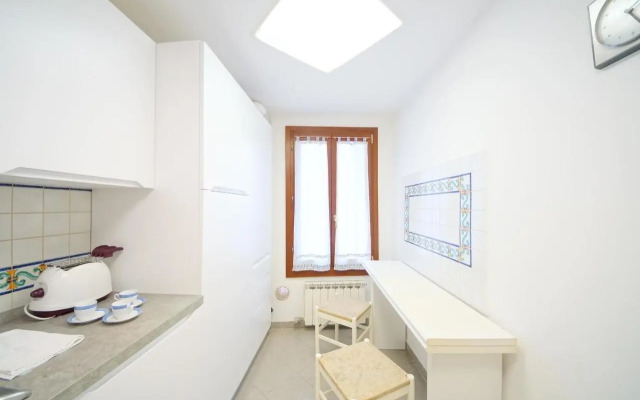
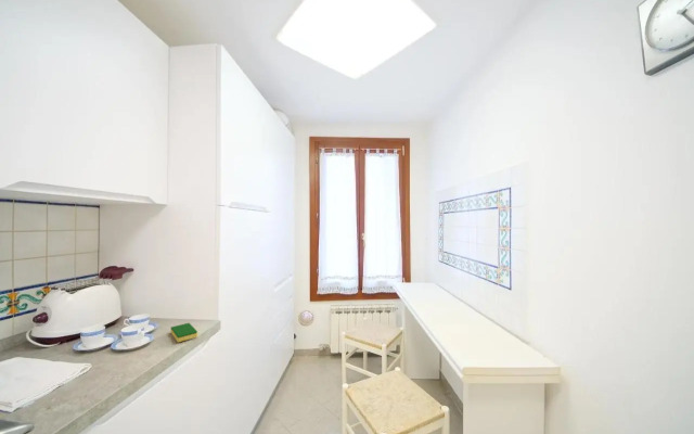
+ dish sponge [170,322,198,343]
